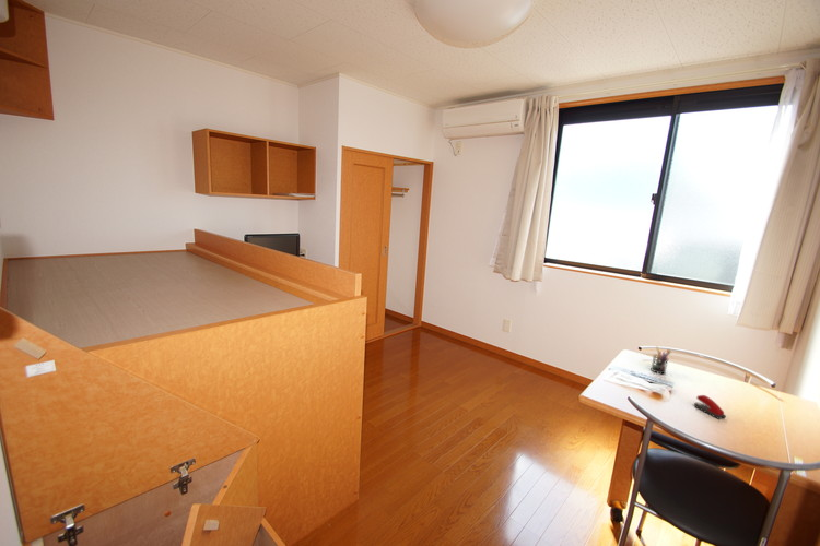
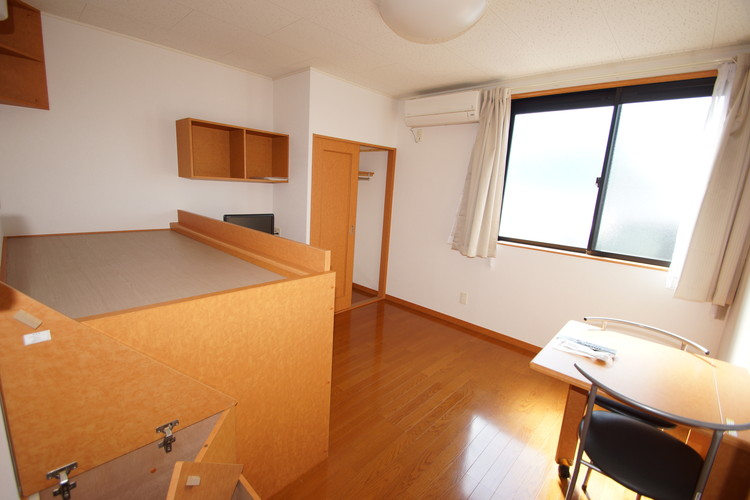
- pen holder [649,345,672,375]
- stapler [693,394,727,420]
